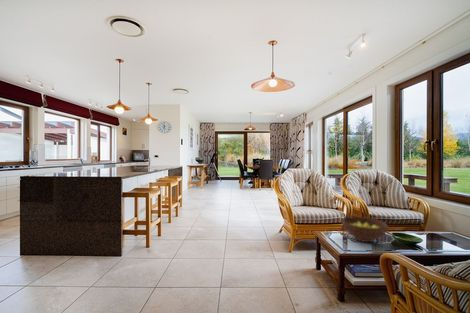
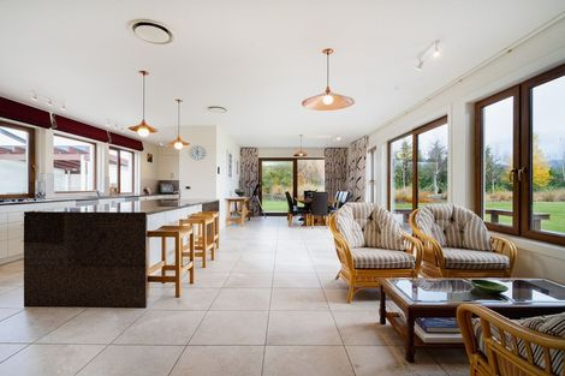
- fruit bowl [341,215,388,243]
